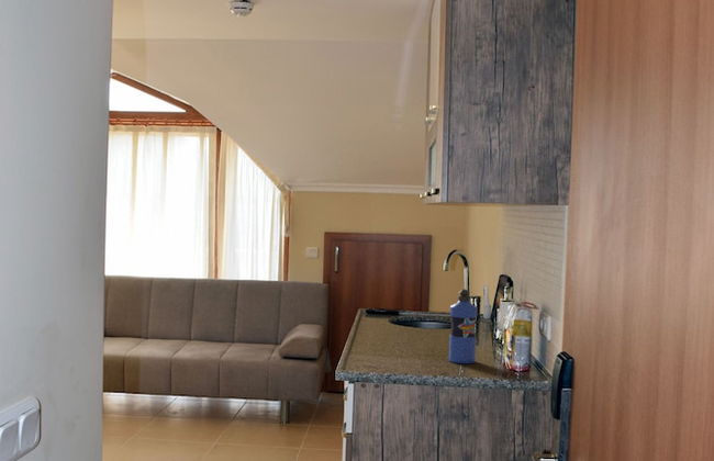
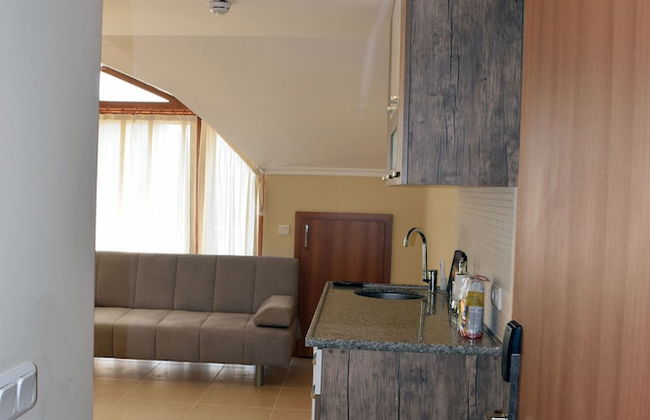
- water bottle [448,289,479,364]
